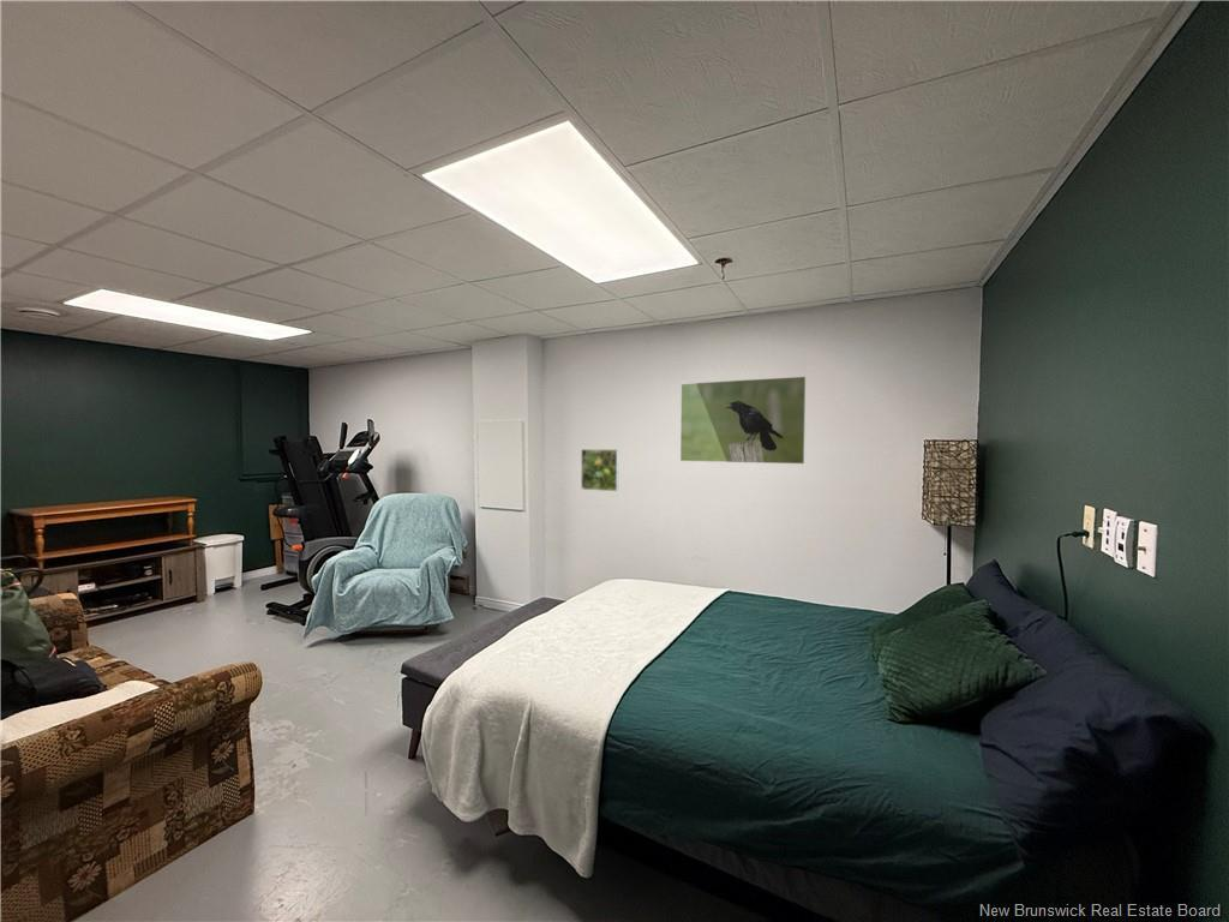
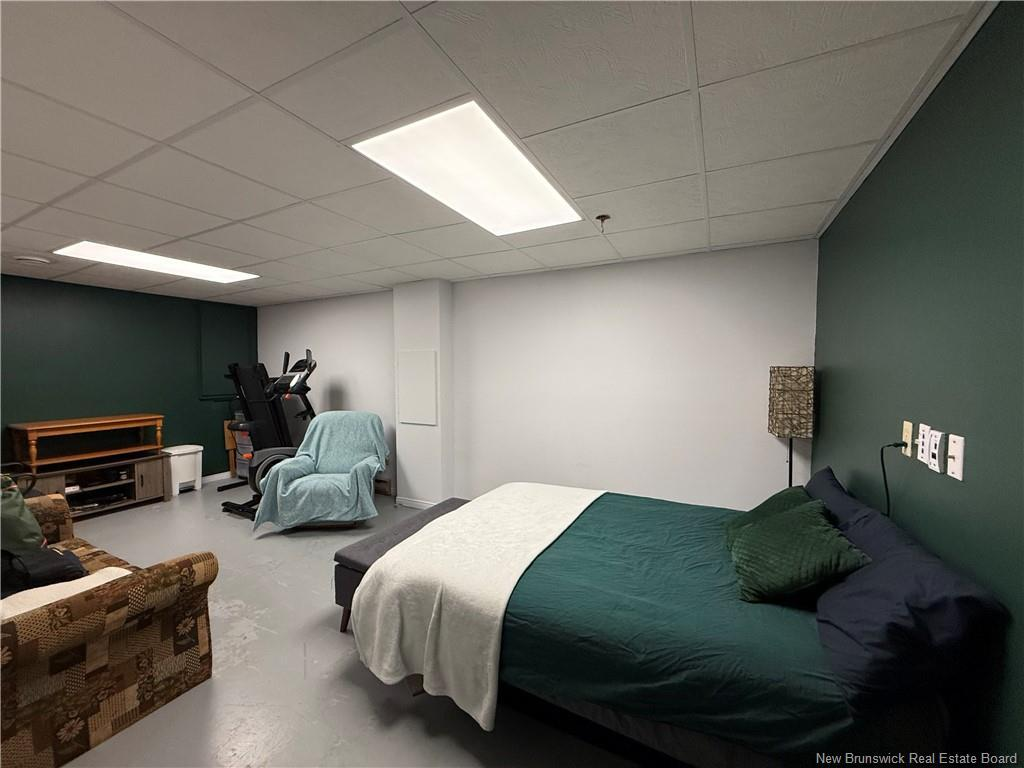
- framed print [679,376,807,465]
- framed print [580,448,621,492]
